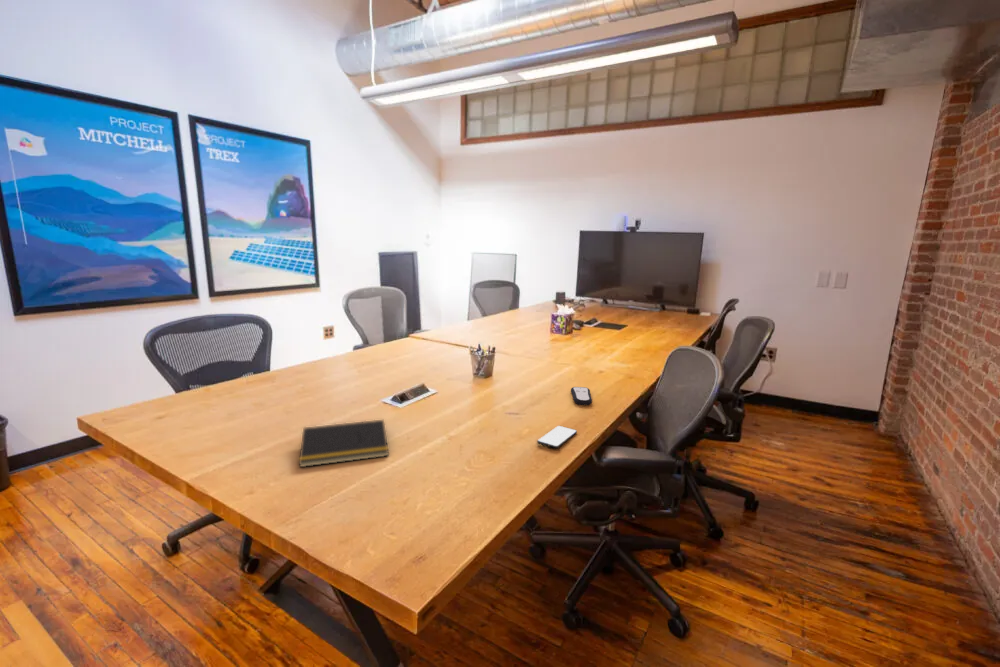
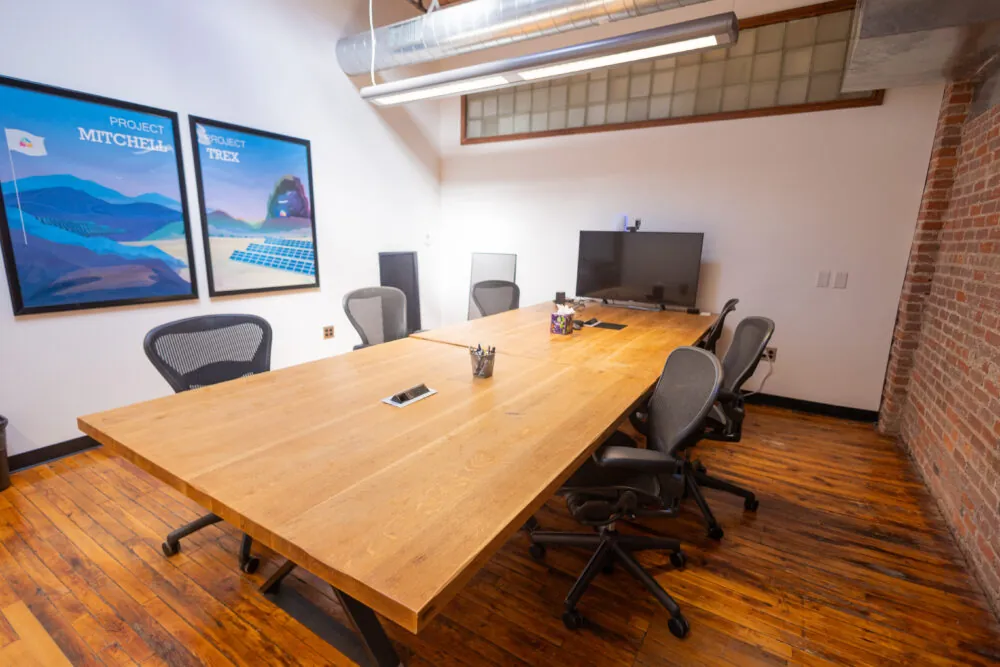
- smartphone [536,425,578,449]
- notepad [298,419,390,468]
- remote control [570,386,593,406]
